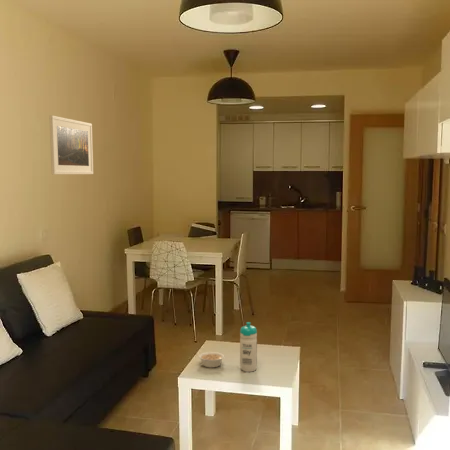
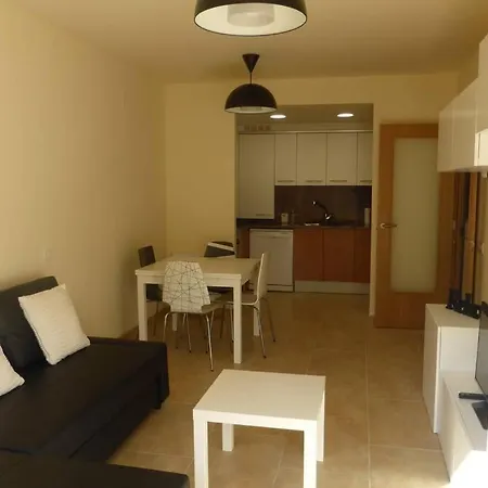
- legume [197,351,225,369]
- water bottle [239,321,258,373]
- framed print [49,114,94,175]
